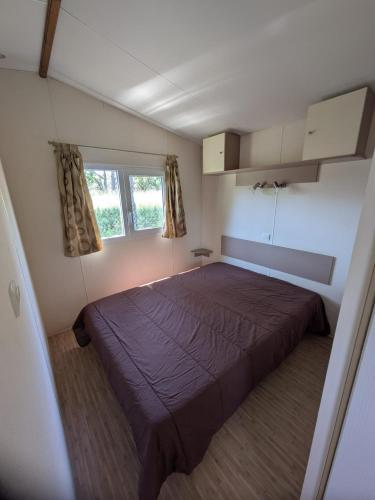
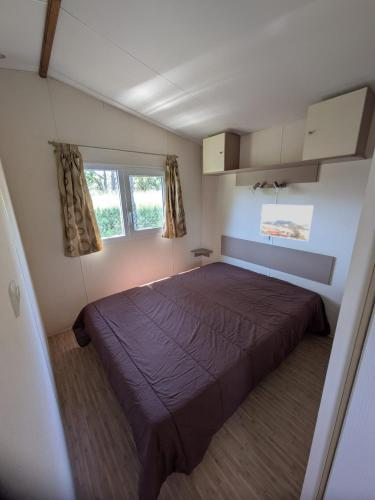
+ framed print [259,203,315,242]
